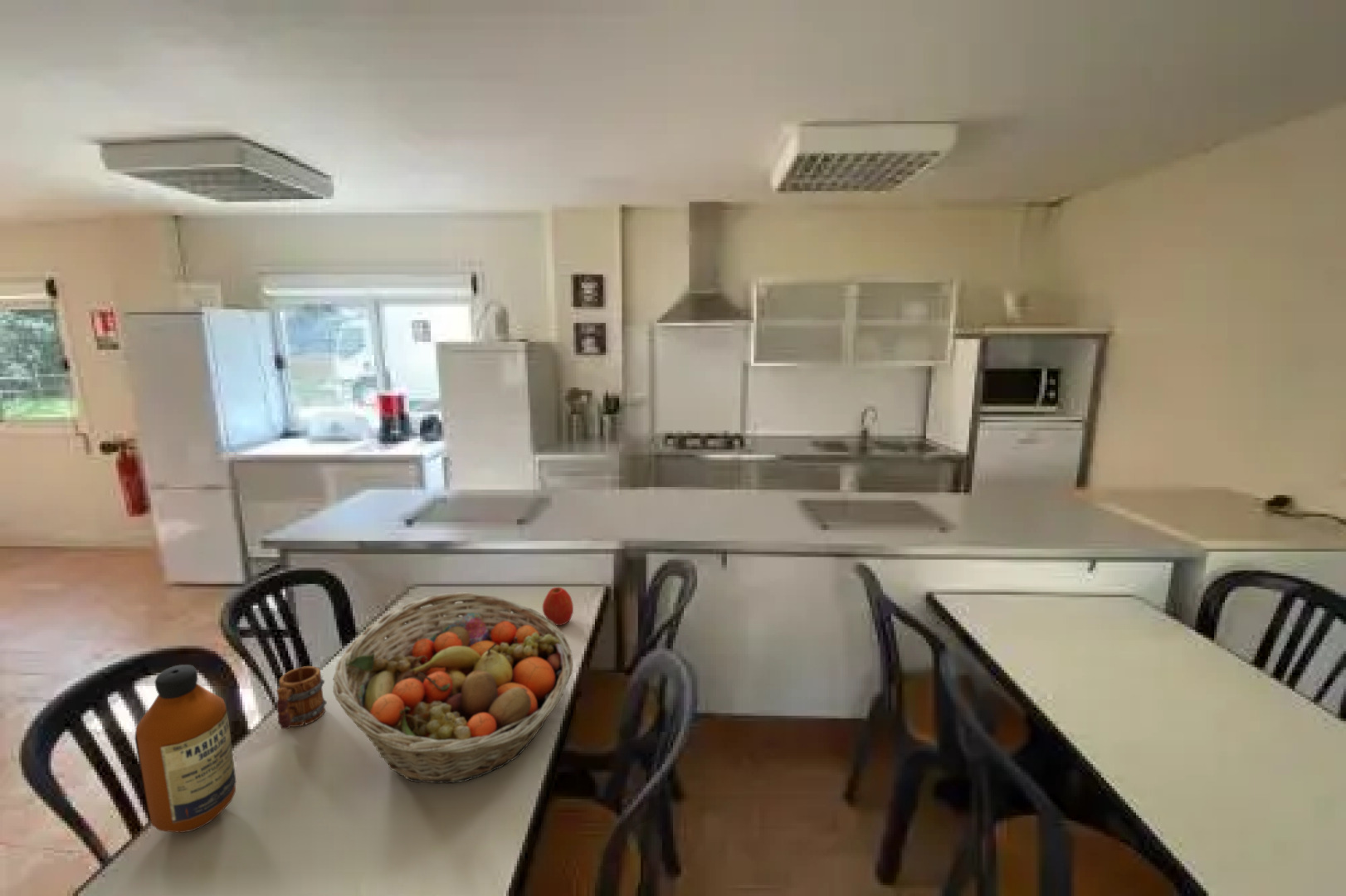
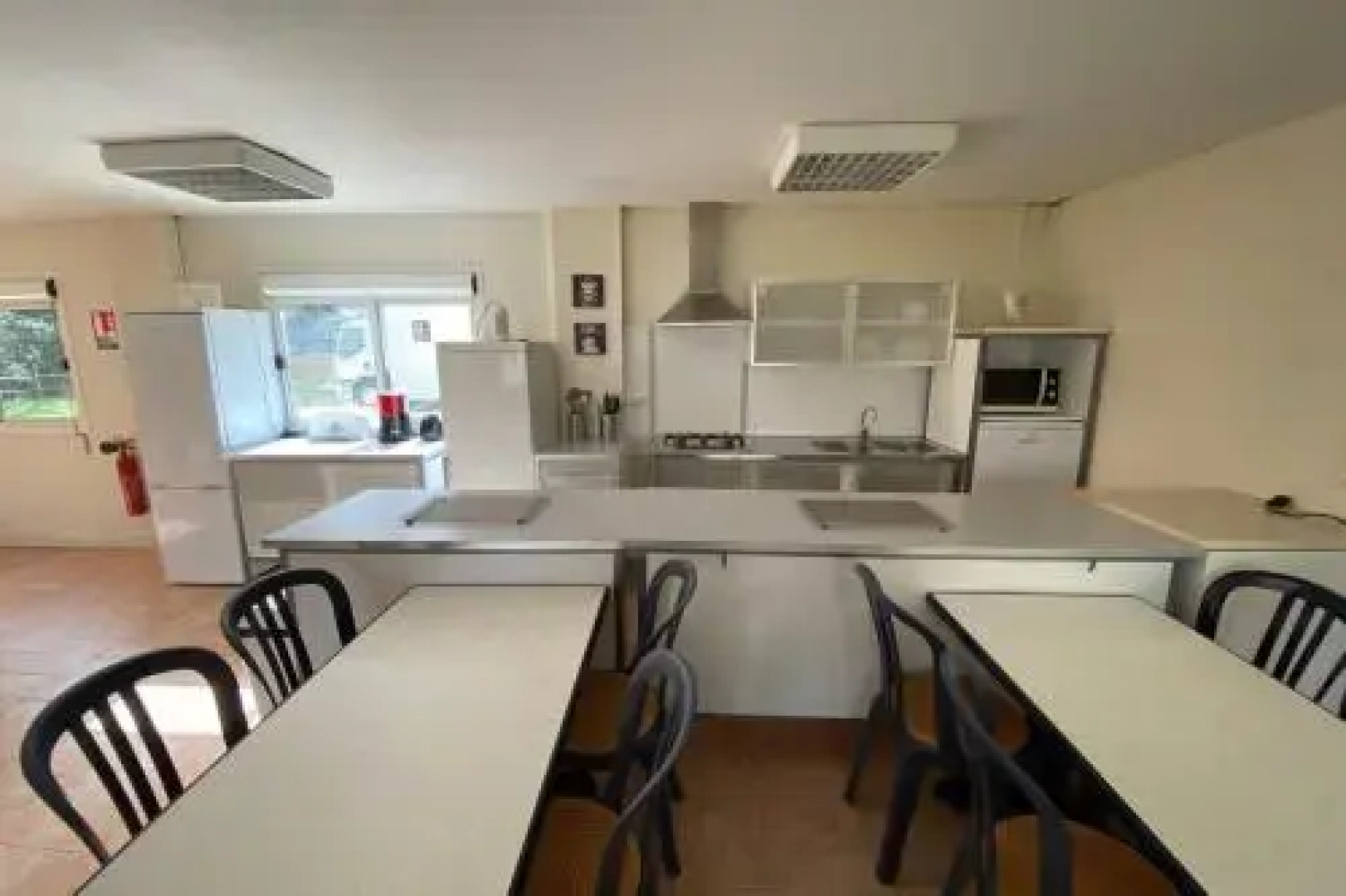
- mug [276,665,328,730]
- apple [542,587,574,626]
- bottle [134,664,237,834]
- fruit basket [332,592,573,784]
